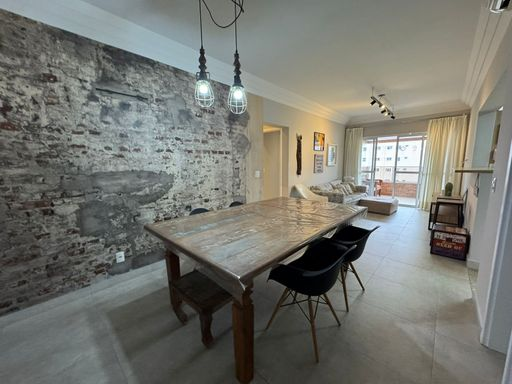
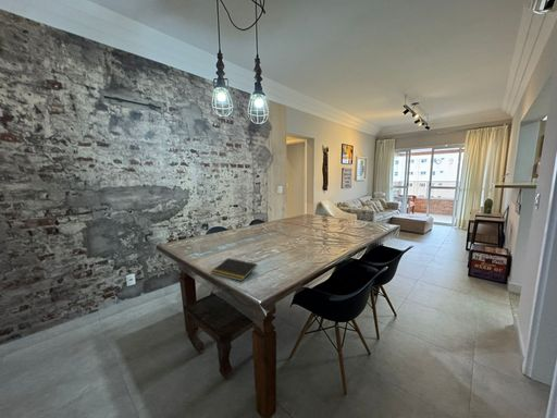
+ notepad [210,257,259,282]
